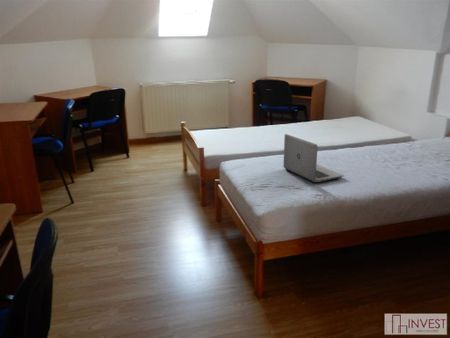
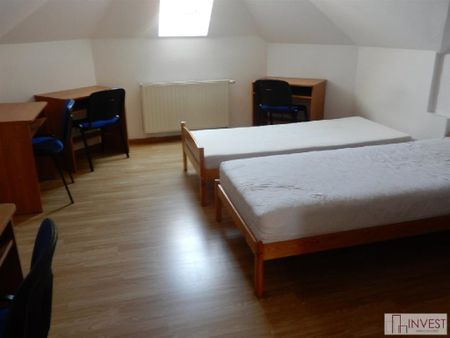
- laptop [282,133,345,184]
